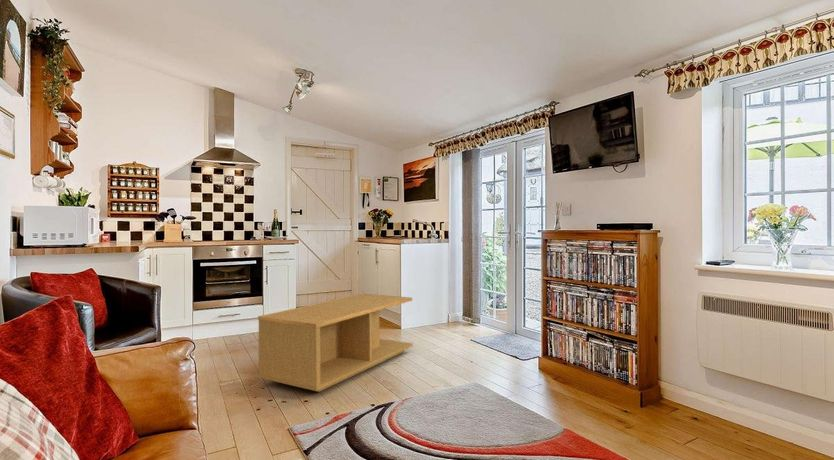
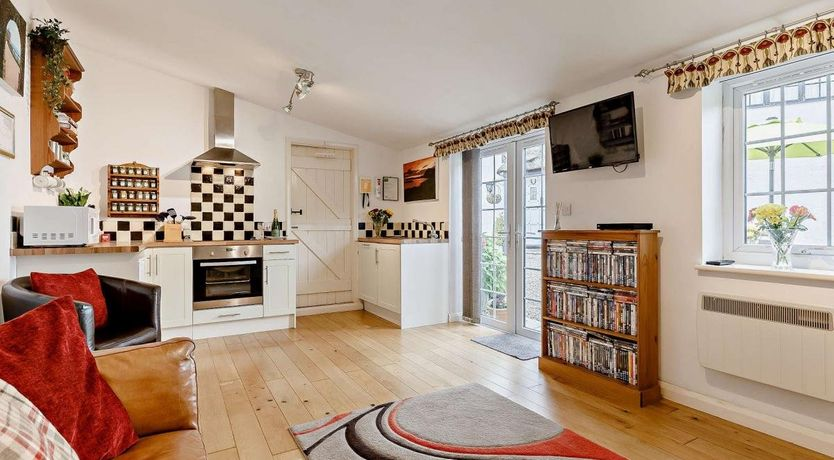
- coffee table [257,293,414,393]
